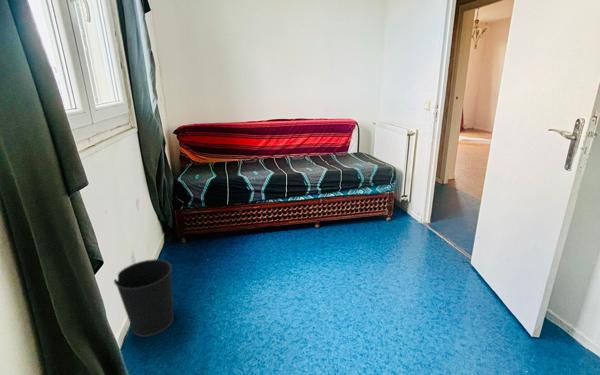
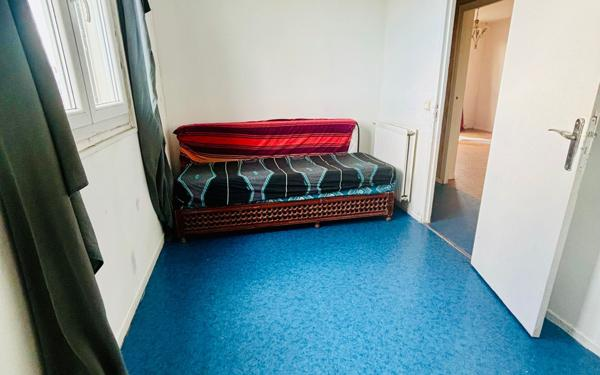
- wastebasket [113,258,175,338]
